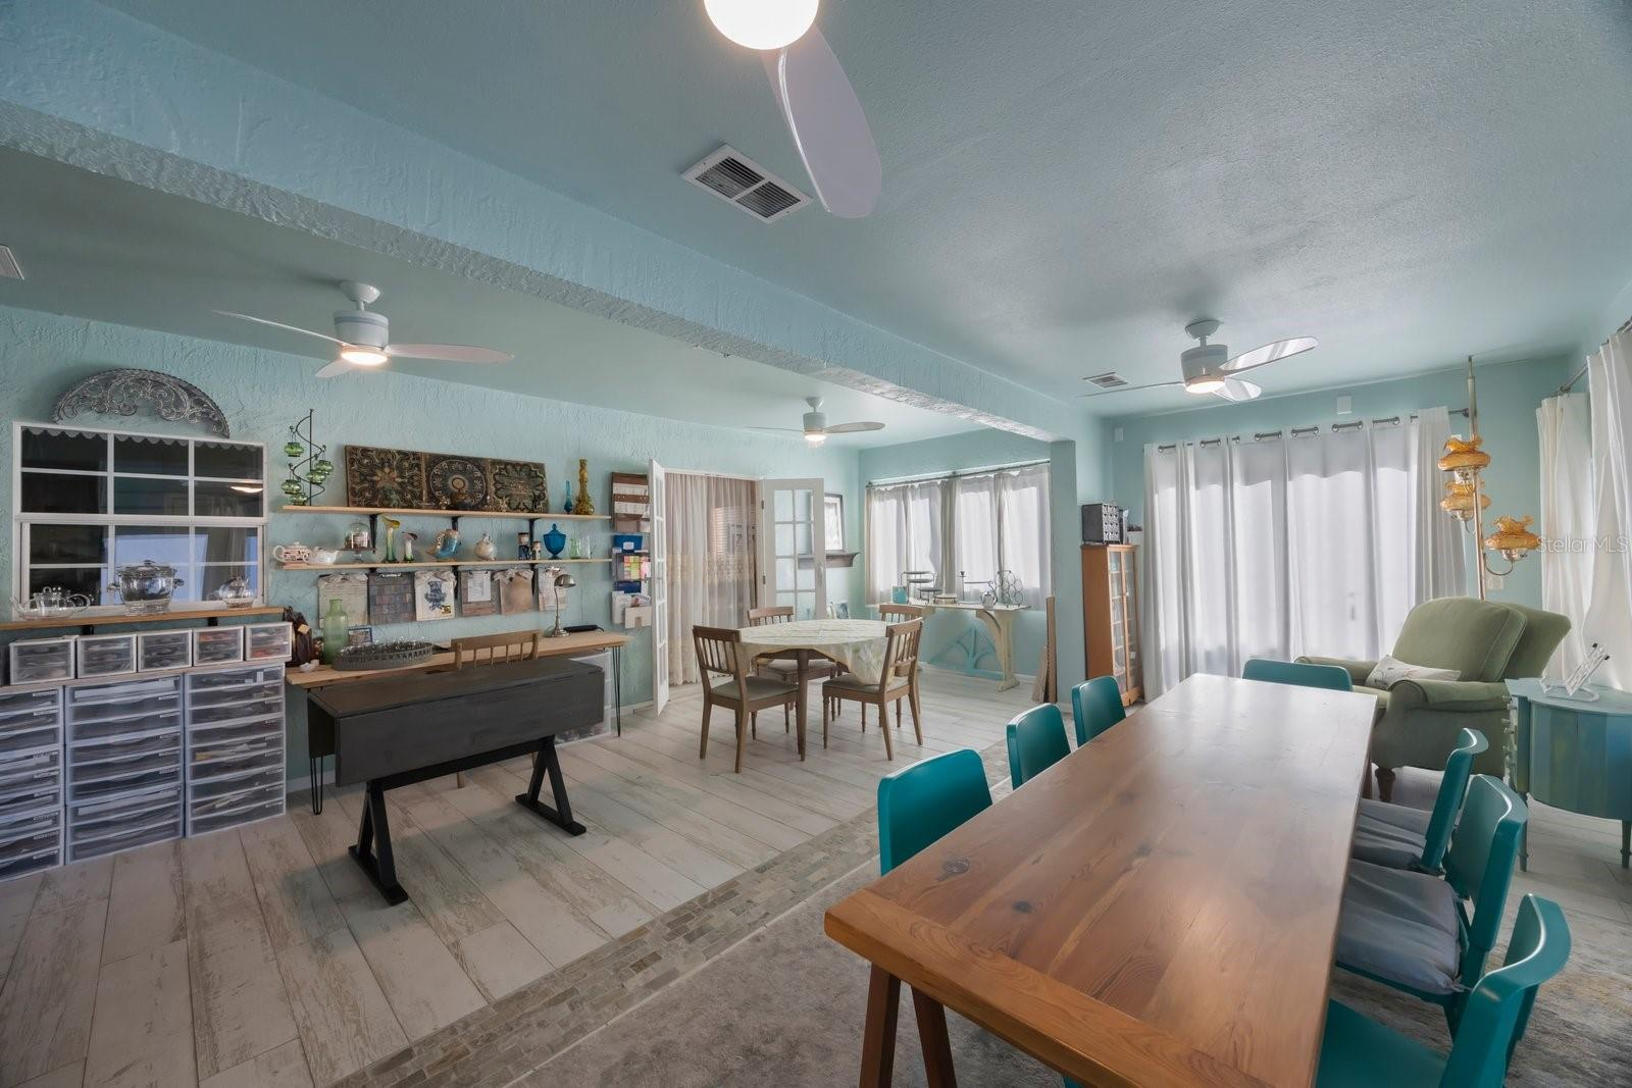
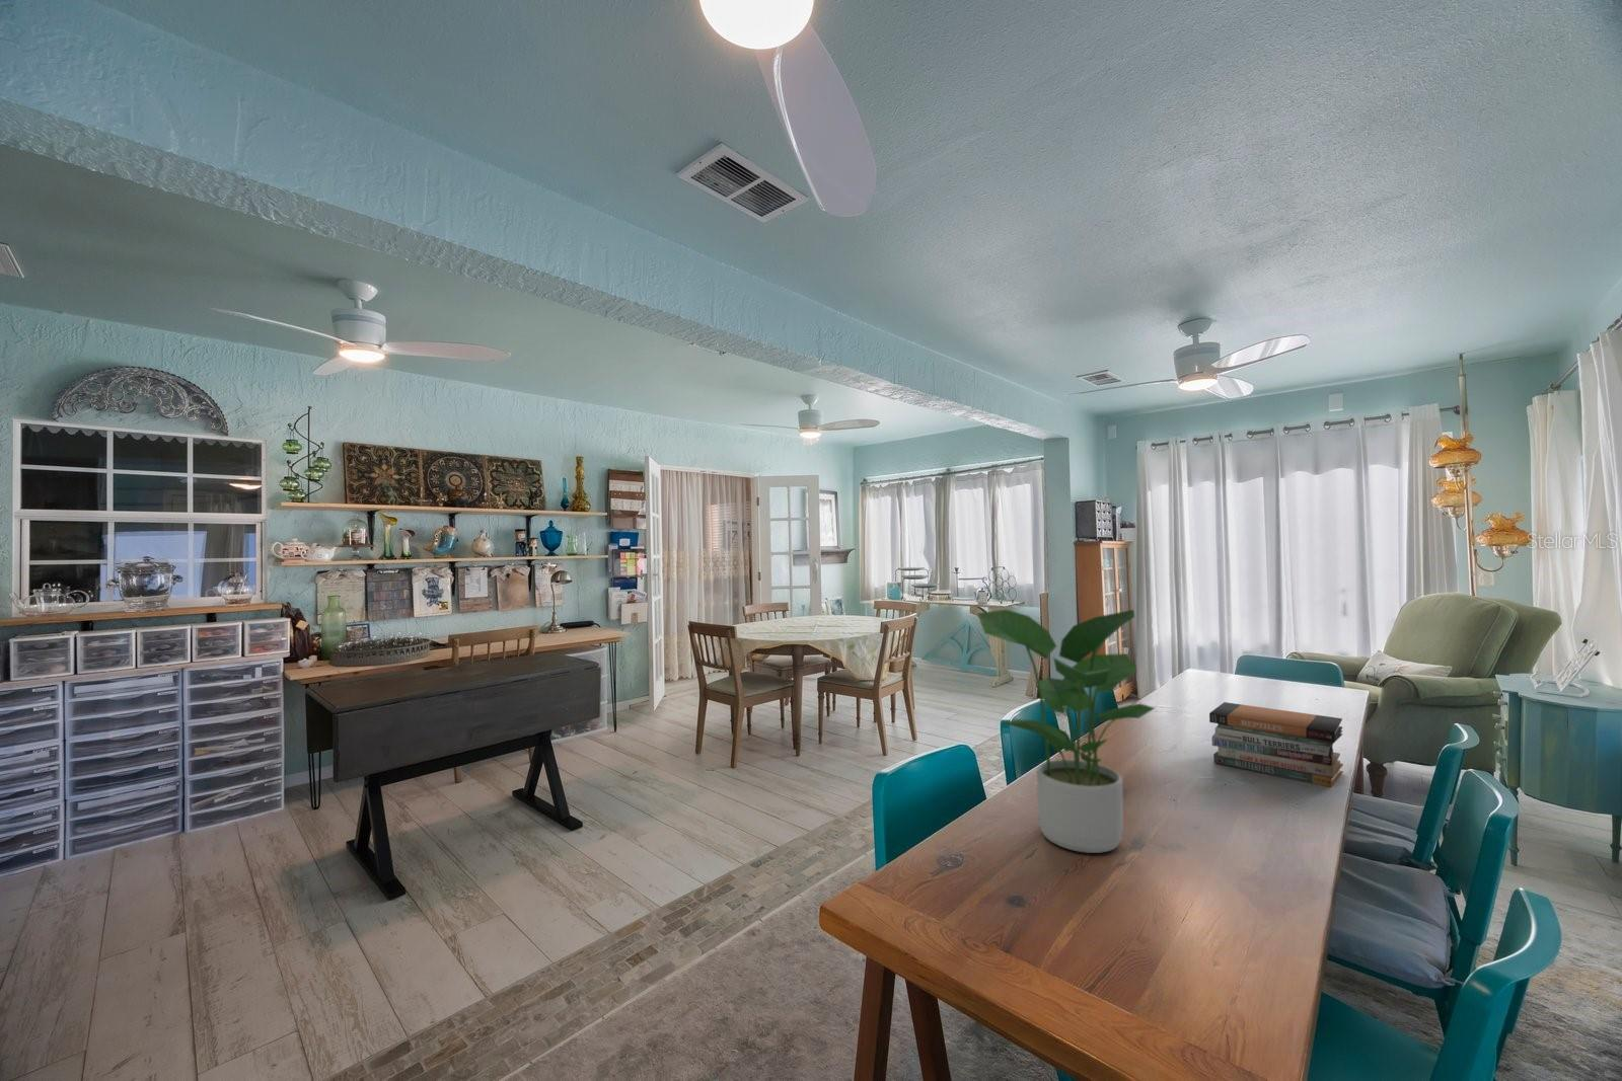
+ book stack [1208,701,1344,788]
+ potted plant [976,609,1156,854]
